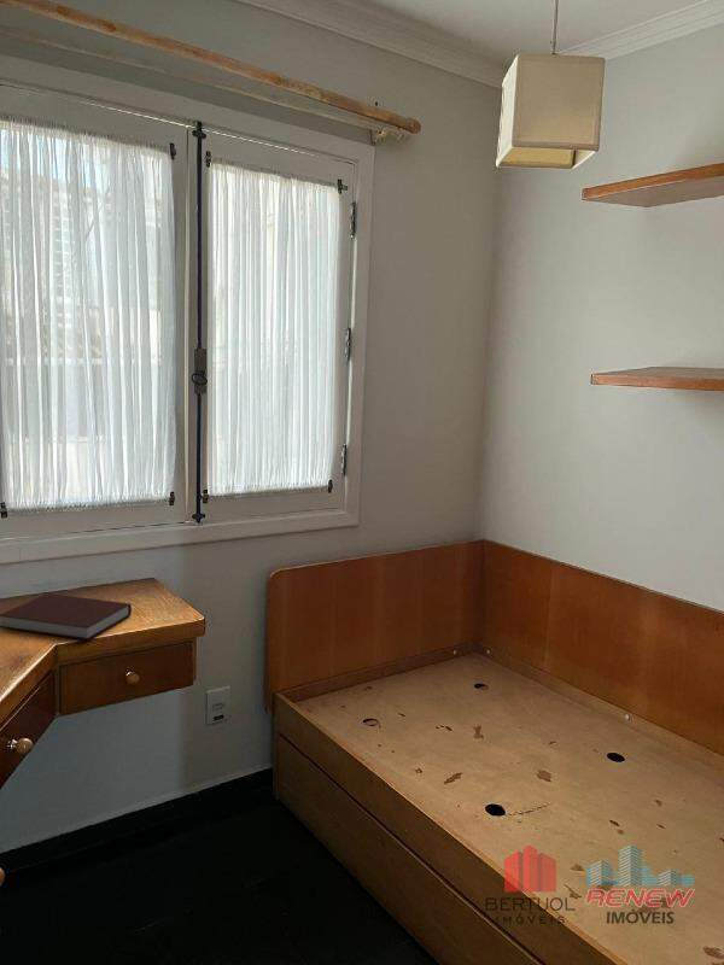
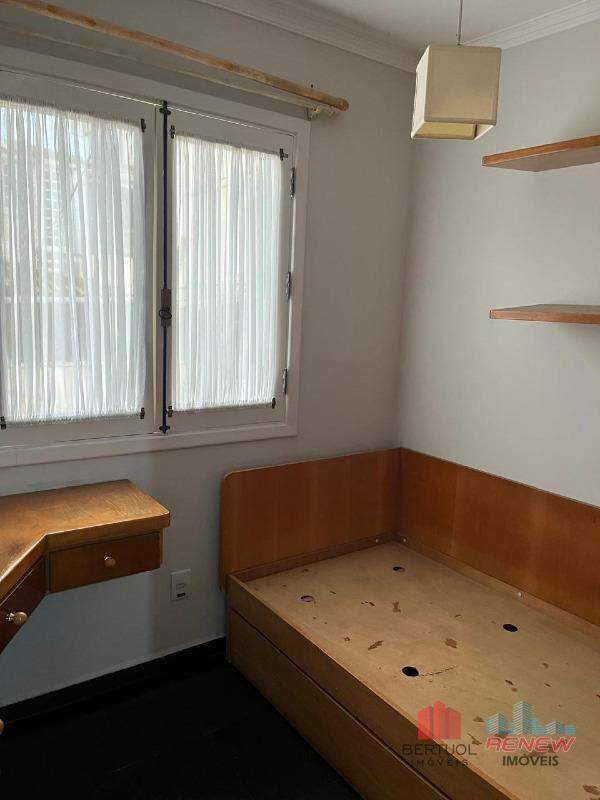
- notebook [0,592,133,641]
